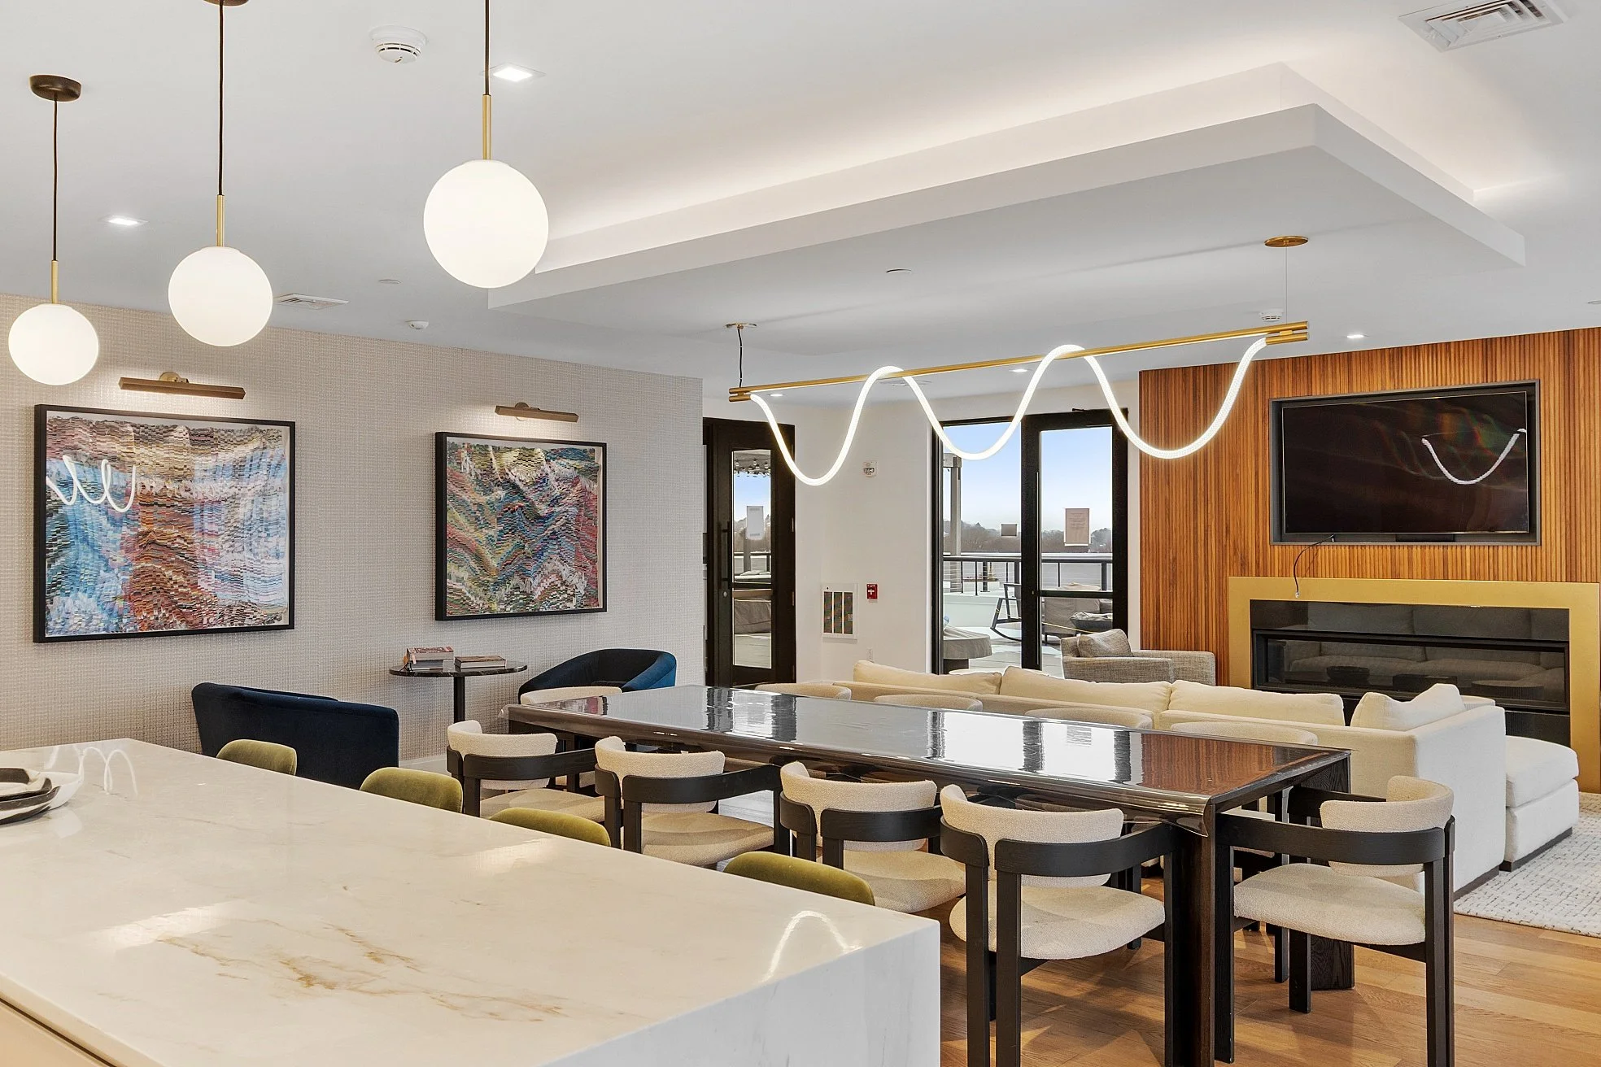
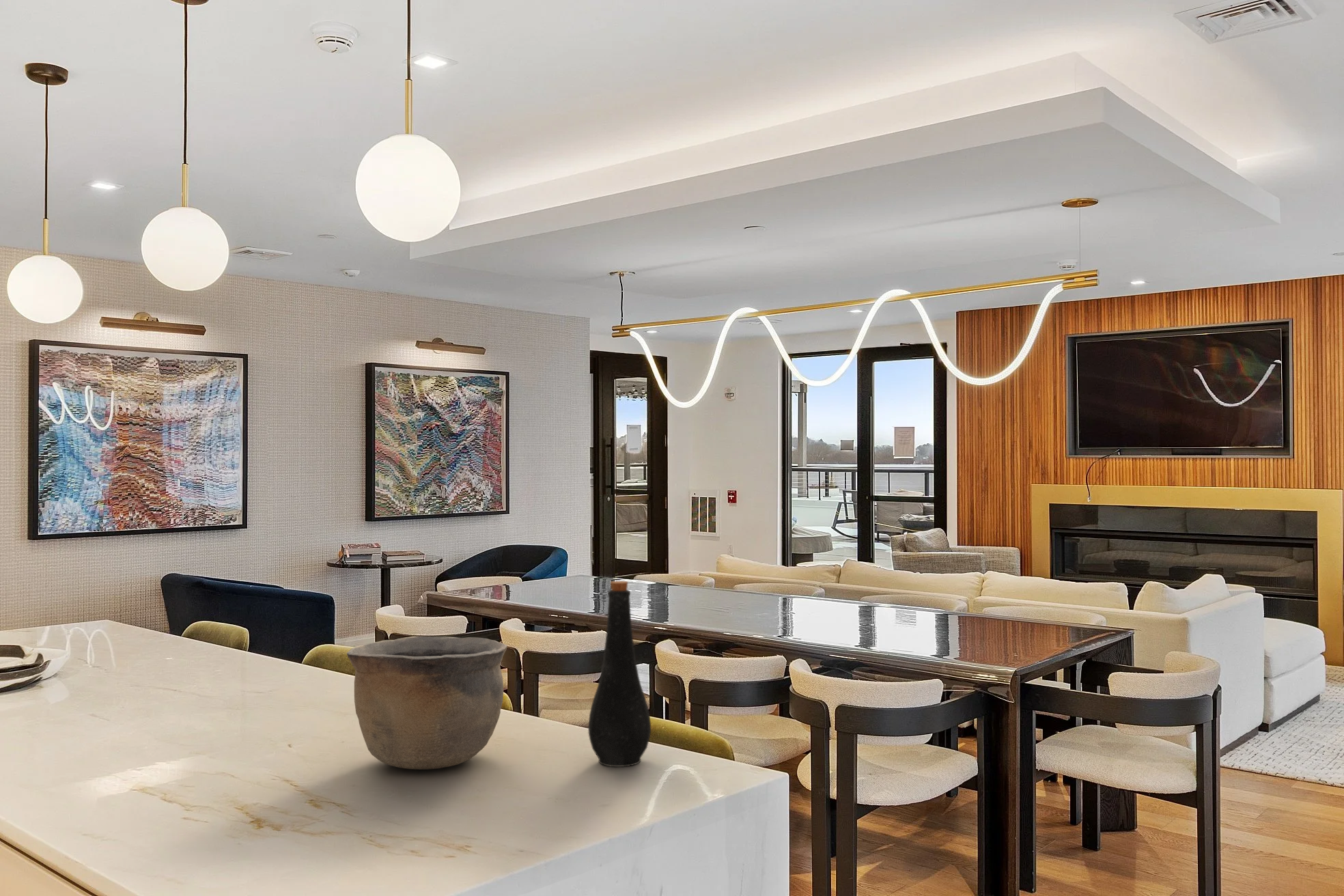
+ bowl [346,636,508,770]
+ bottle [588,580,652,768]
